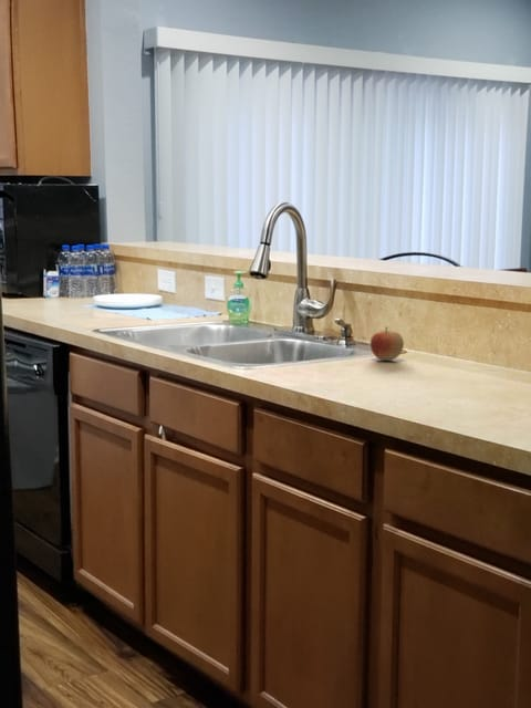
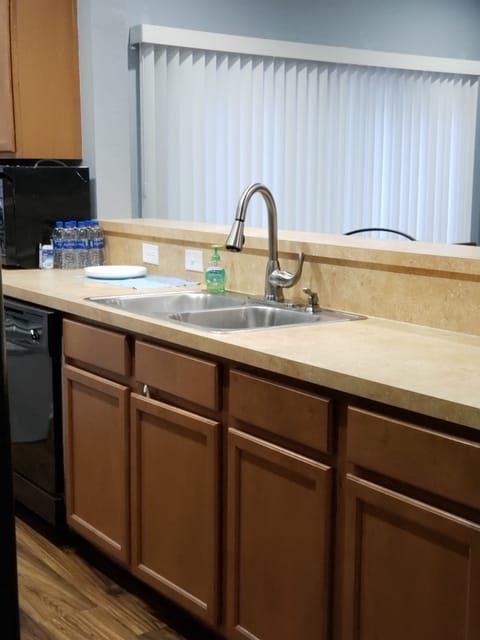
- apple [369,326,405,362]
